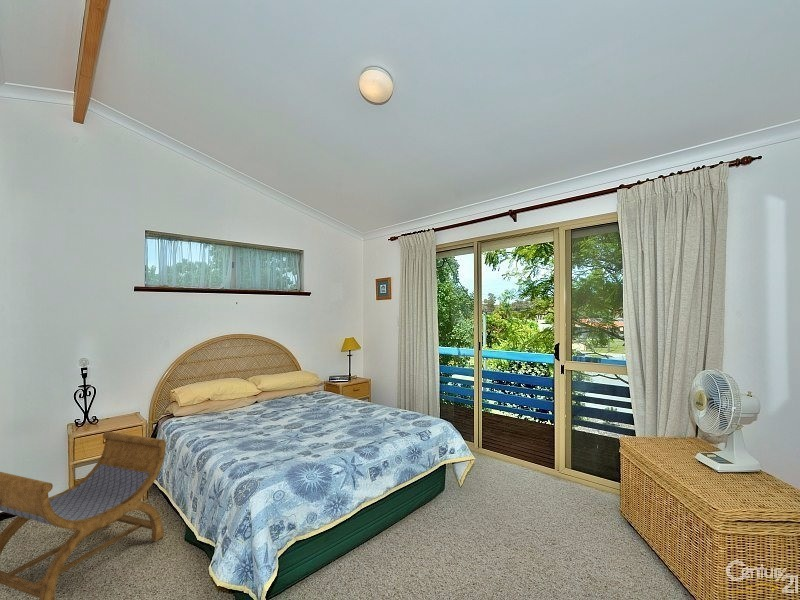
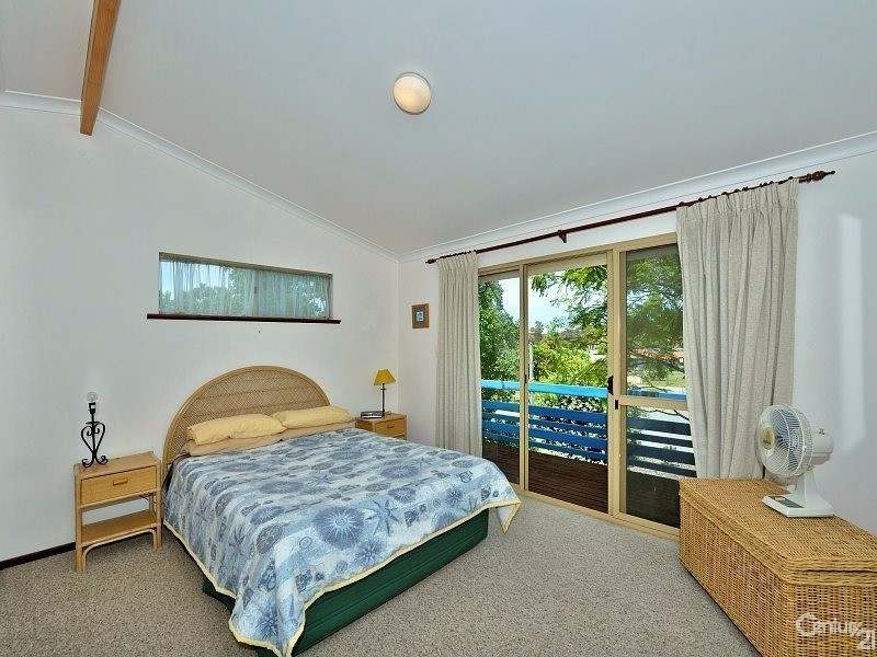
- stool [0,430,167,600]
